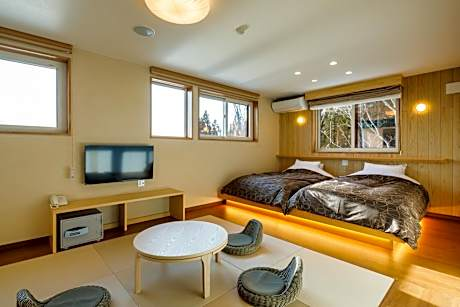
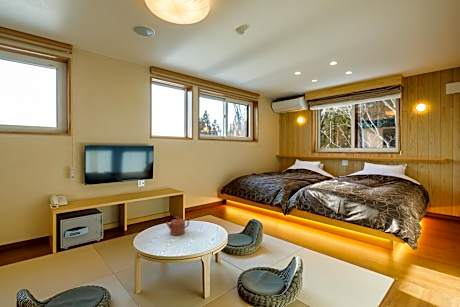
+ teapot [165,216,190,236]
